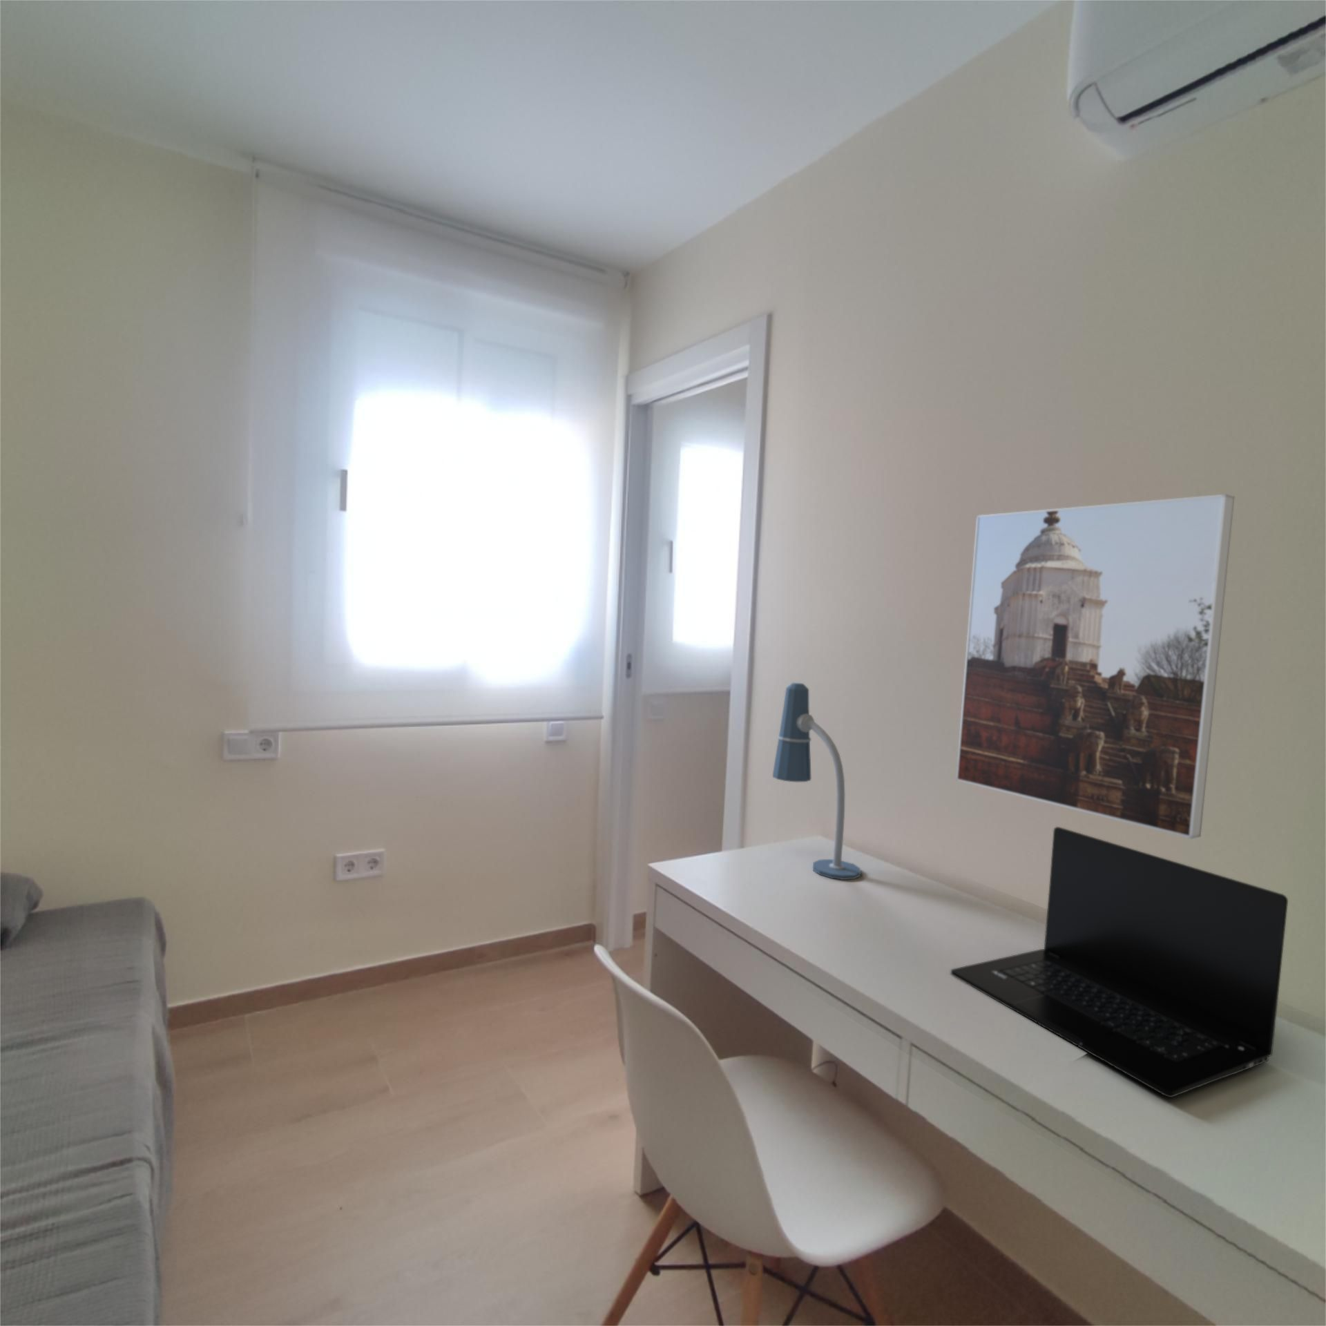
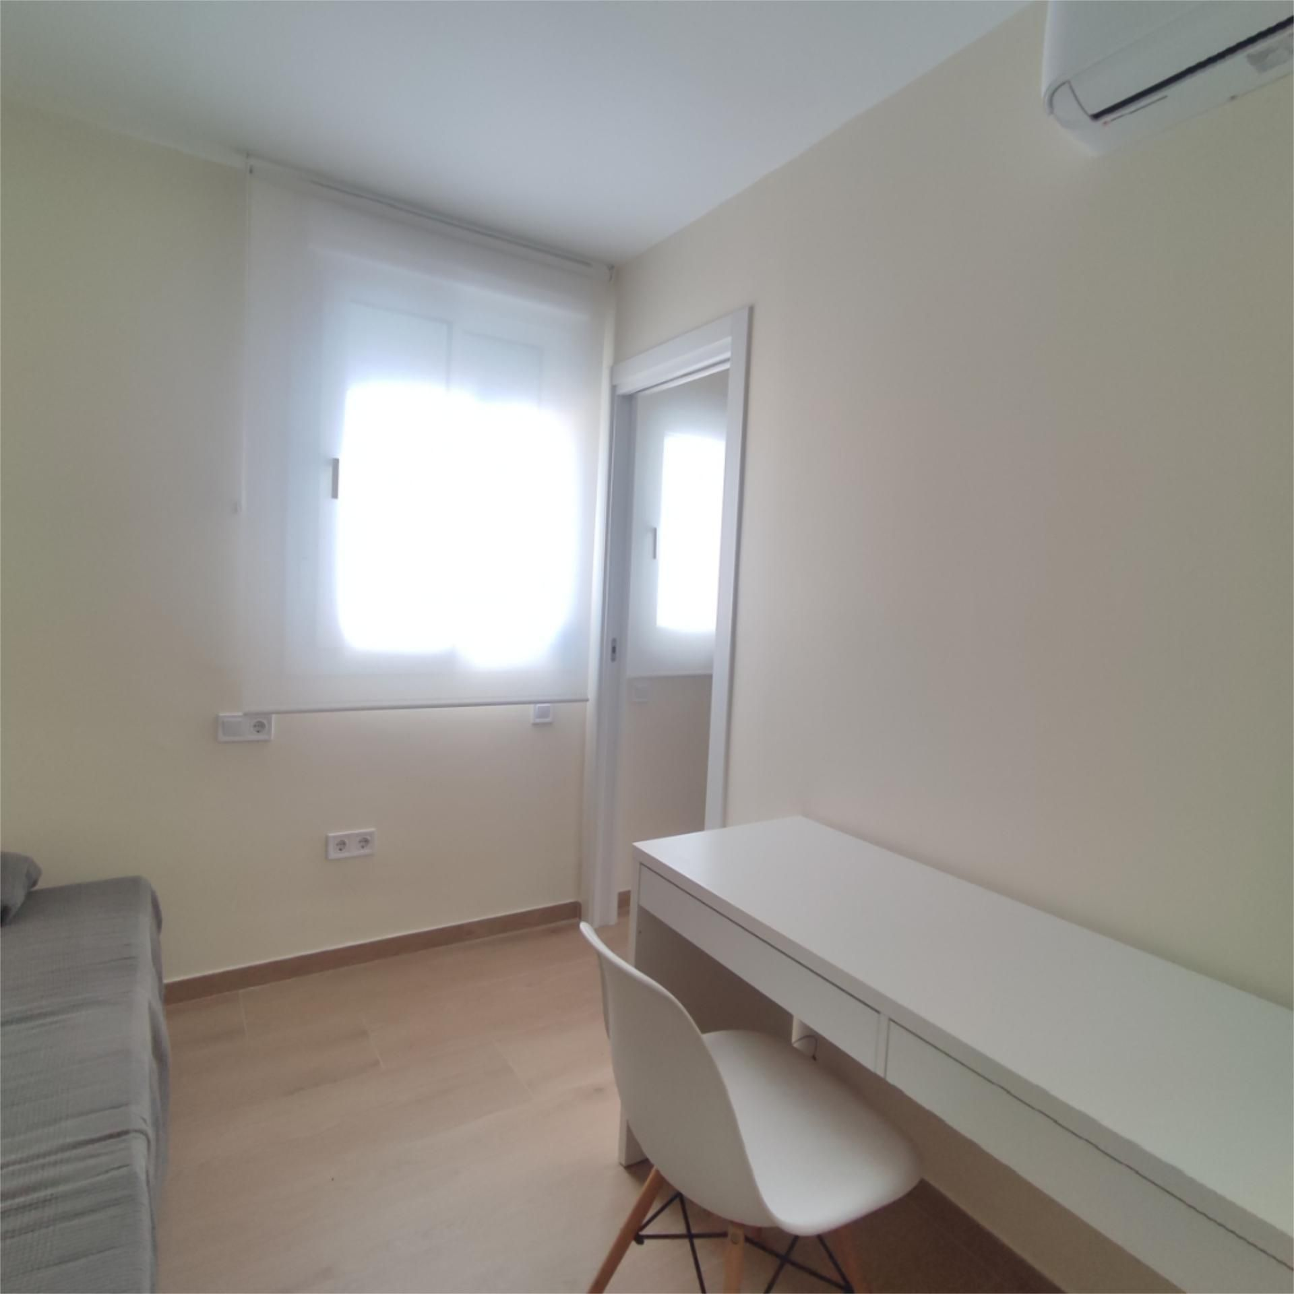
- desk lamp [772,682,862,880]
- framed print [956,493,1235,840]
- laptop [951,826,1288,1098]
